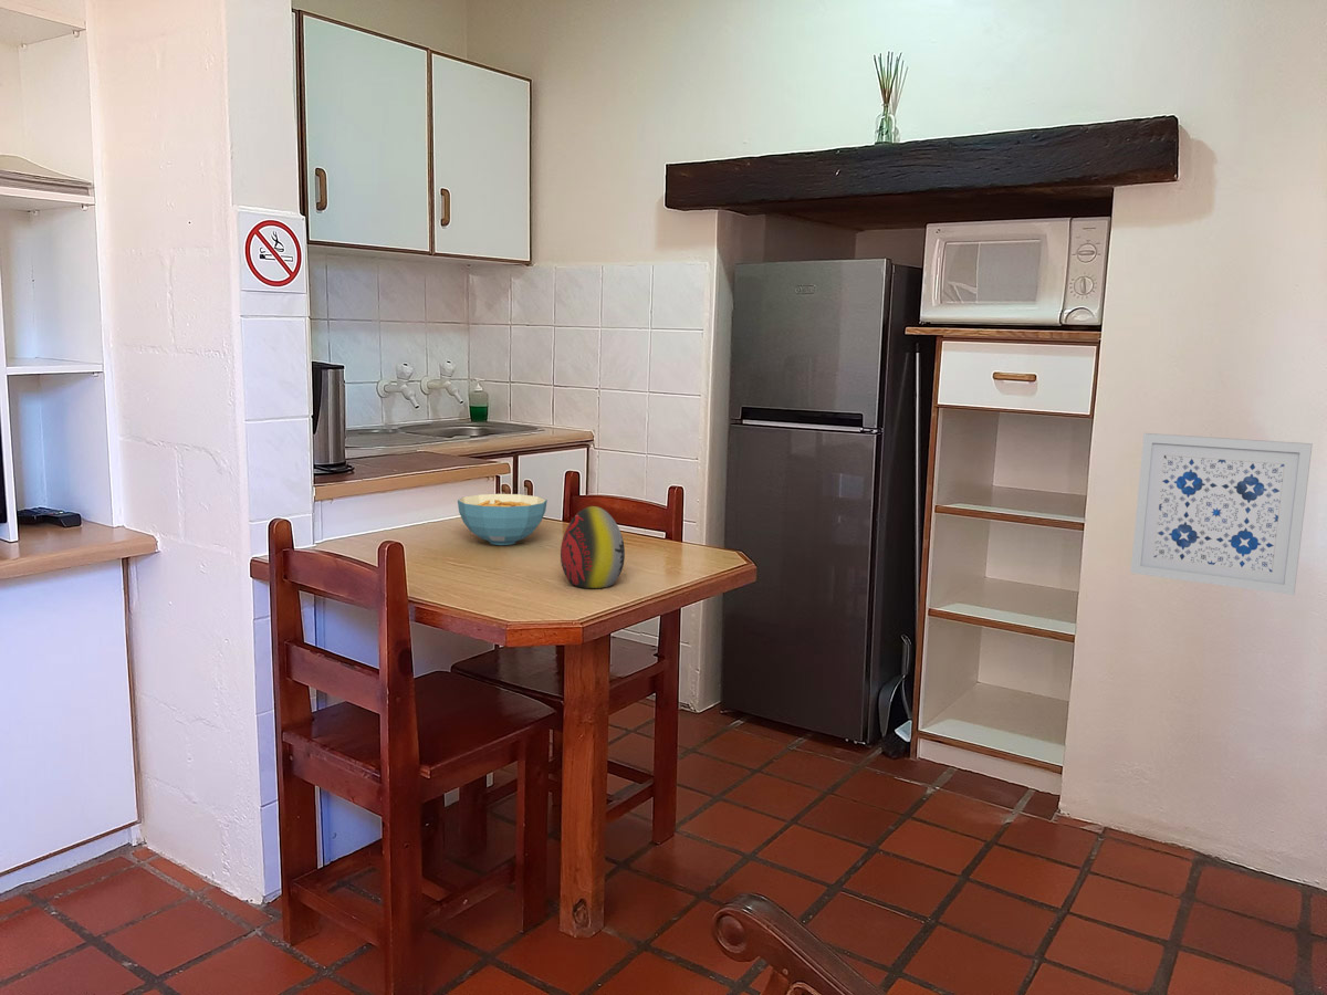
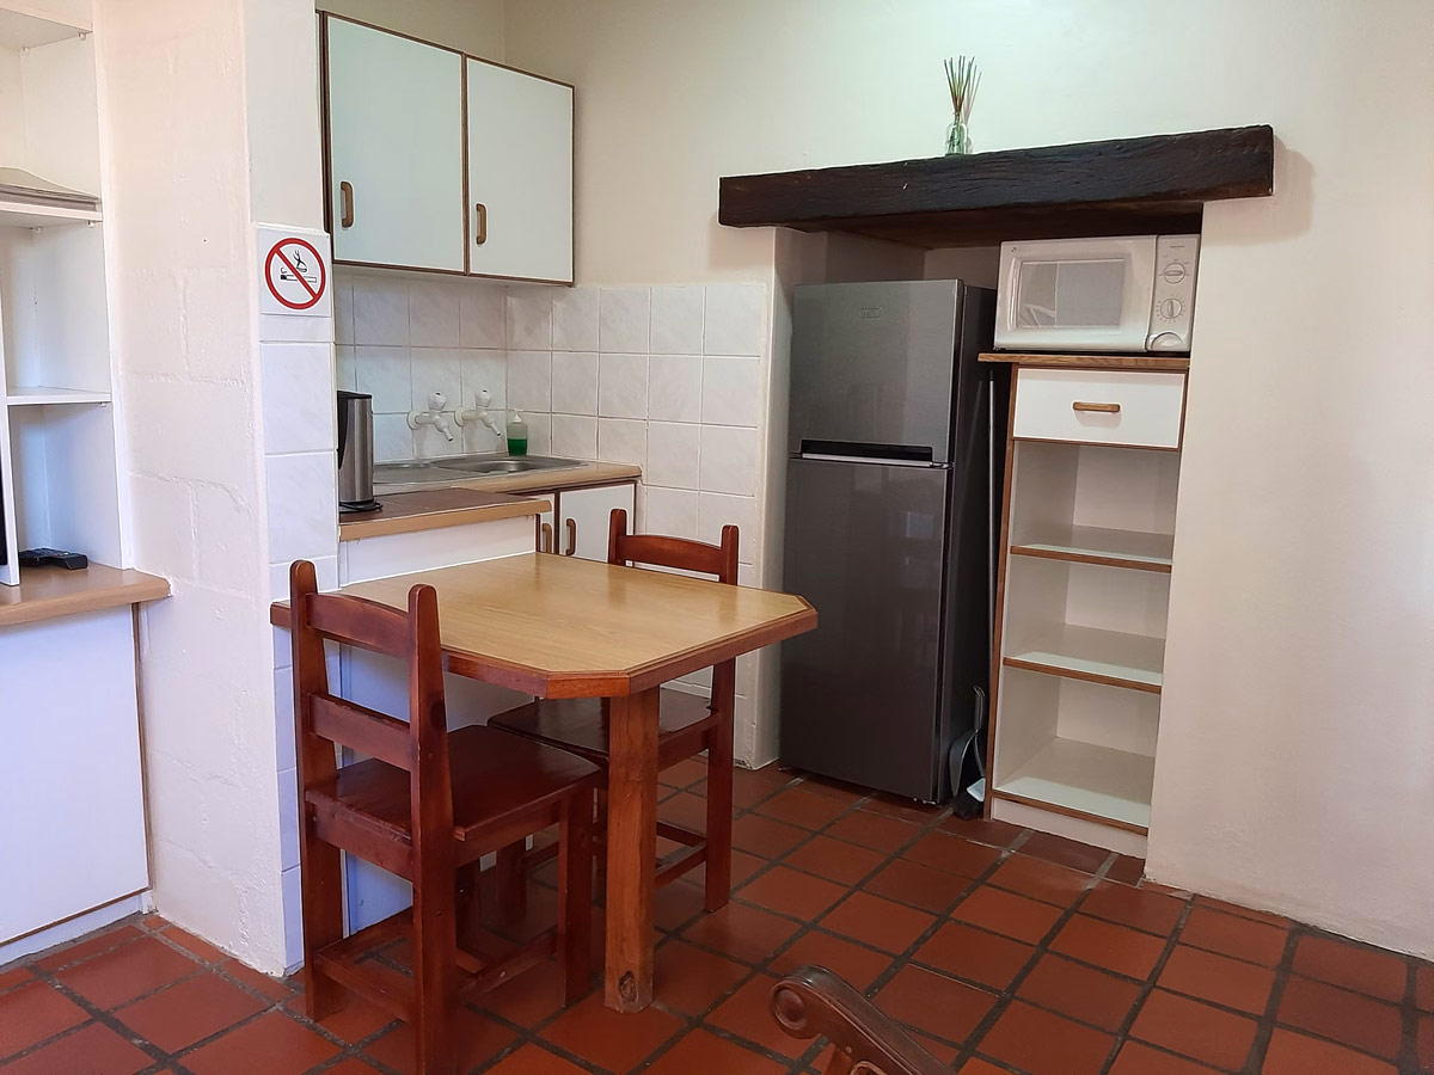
- wall art [1129,432,1314,596]
- cereal bowl [457,493,548,546]
- decorative egg [560,505,626,589]
